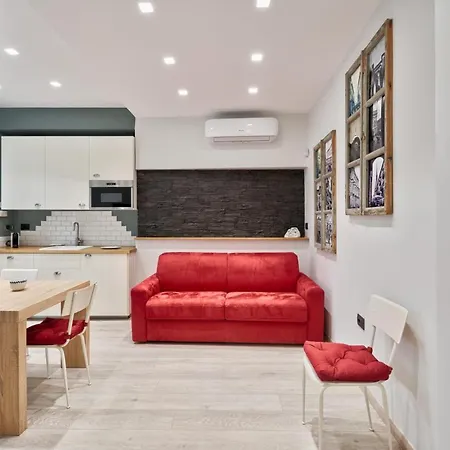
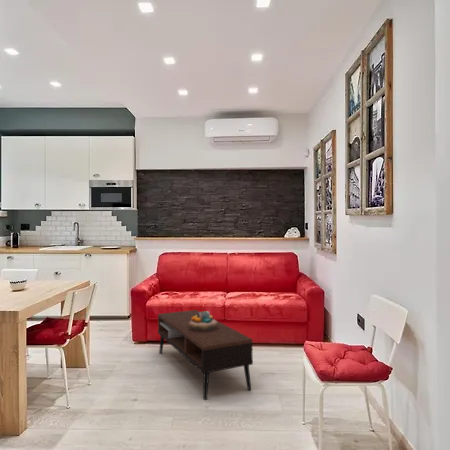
+ coffee table [157,309,254,401]
+ decorative bowl [189,310,218,332]
